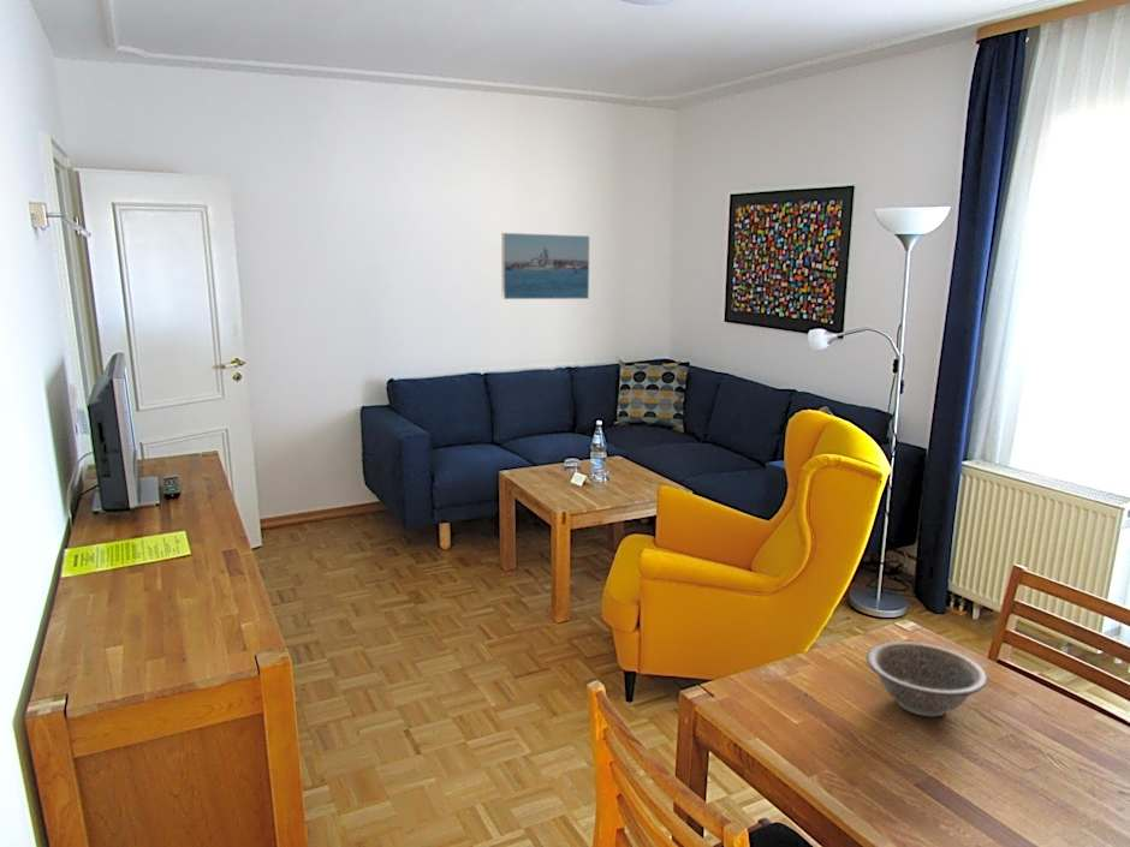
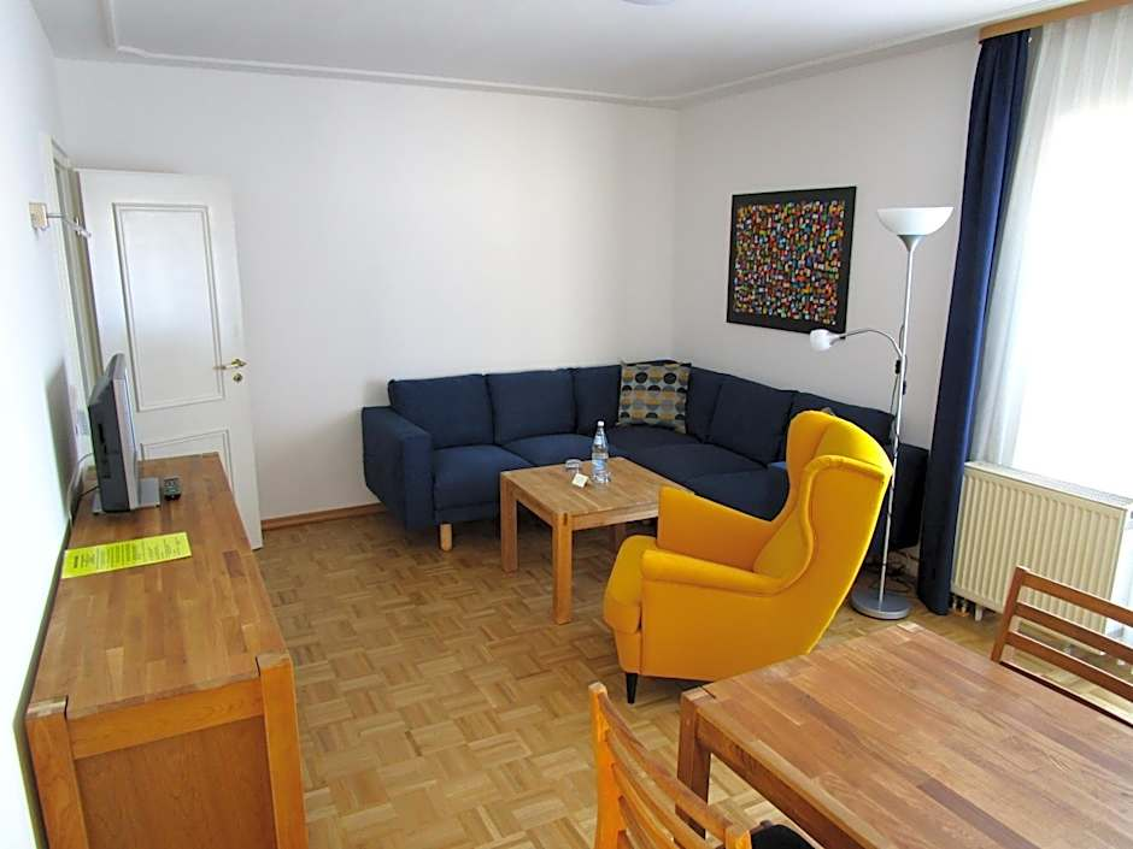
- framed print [500,232,590,300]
- decorative bowl [866,640,988,717]
